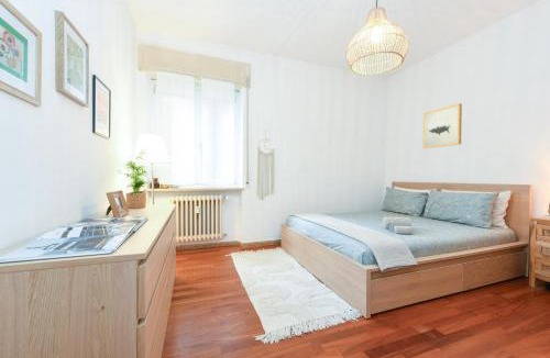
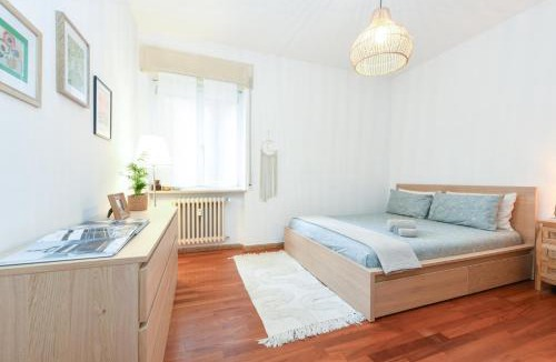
- wall art [421,102,463,149]
